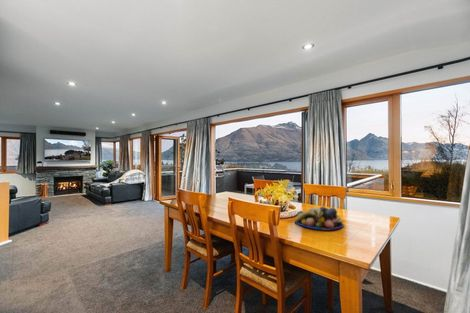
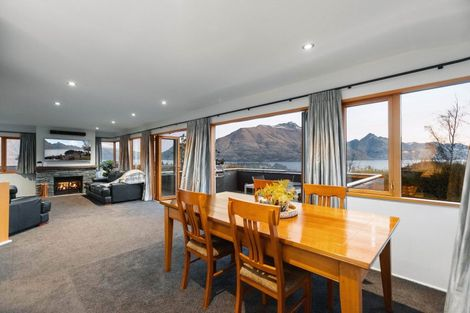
- fruit bowl [294,206,345,231]
